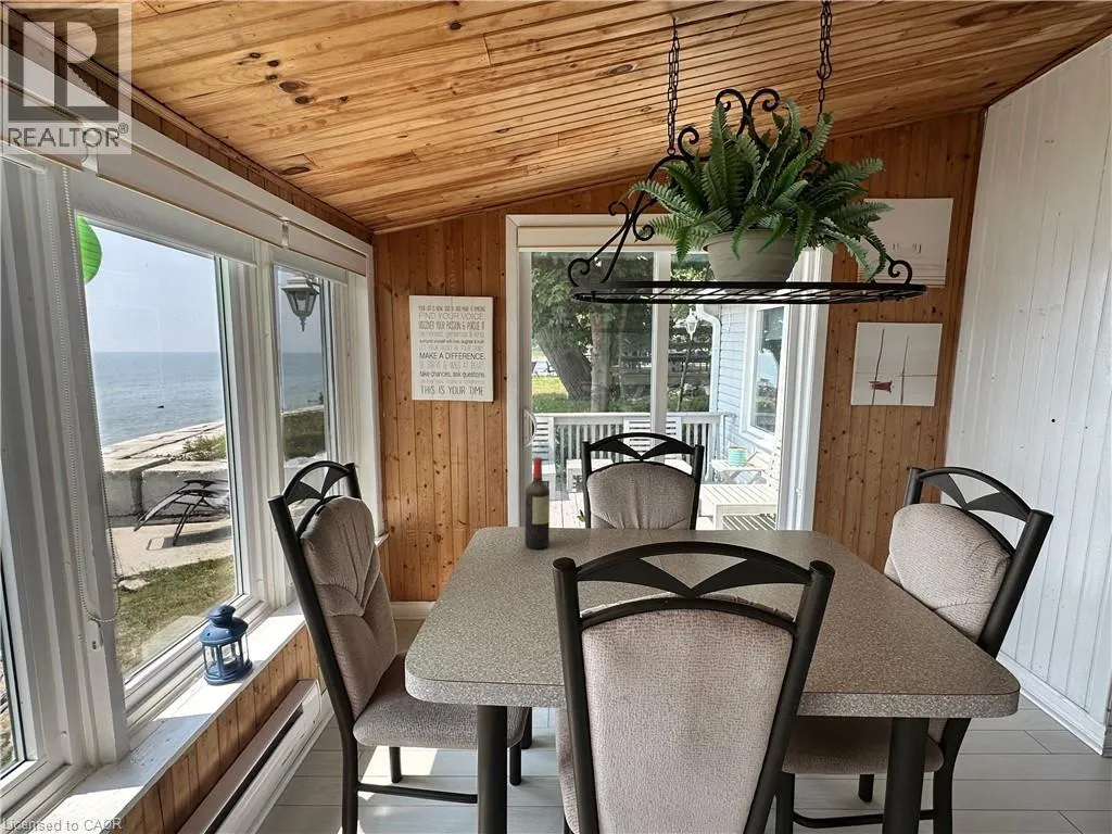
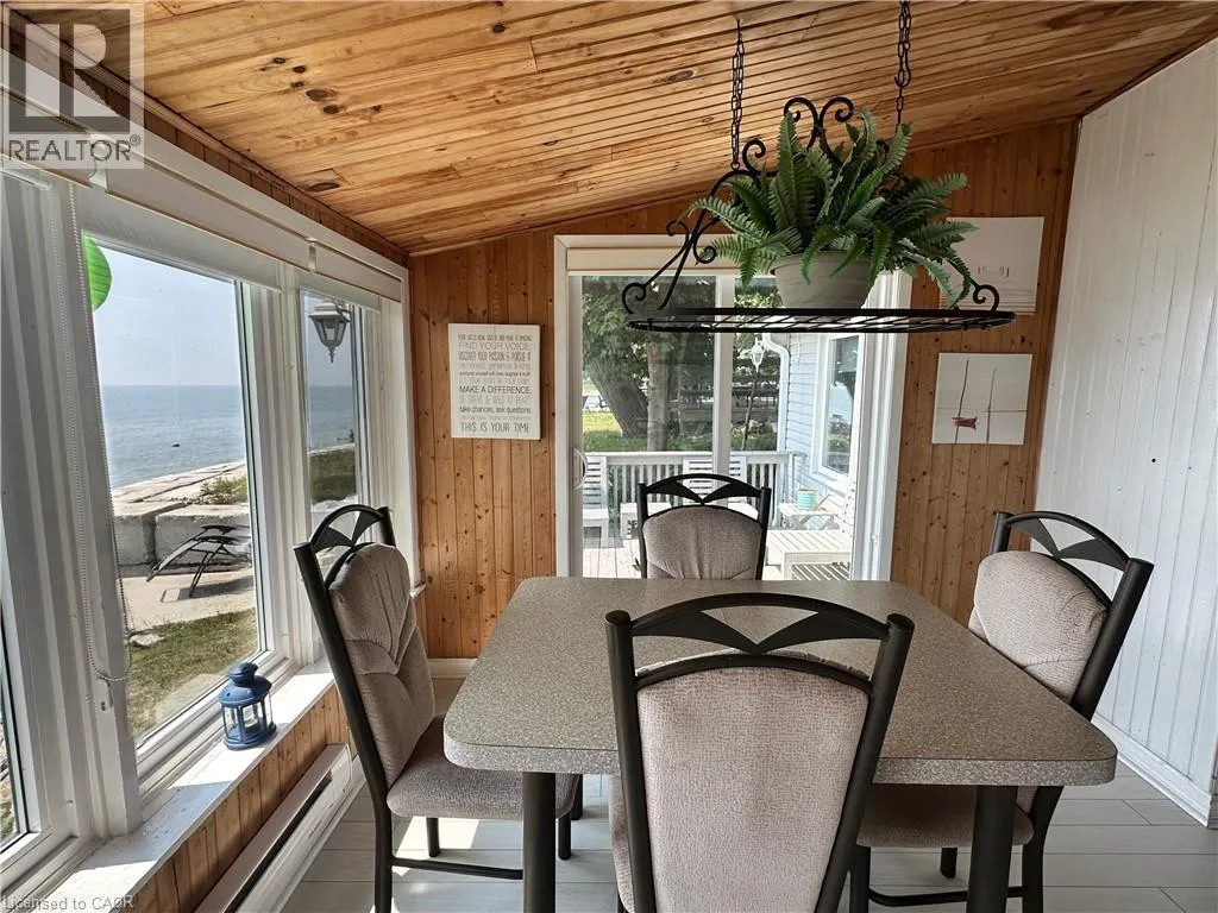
- wine bottle [525,456,551,549]
